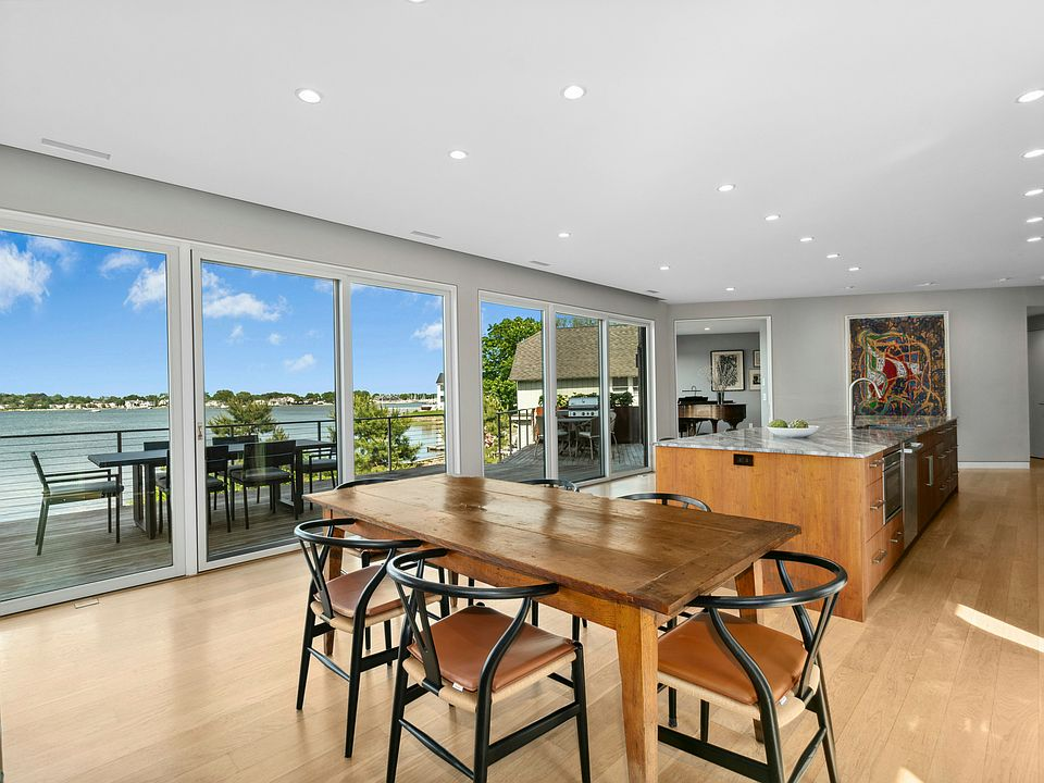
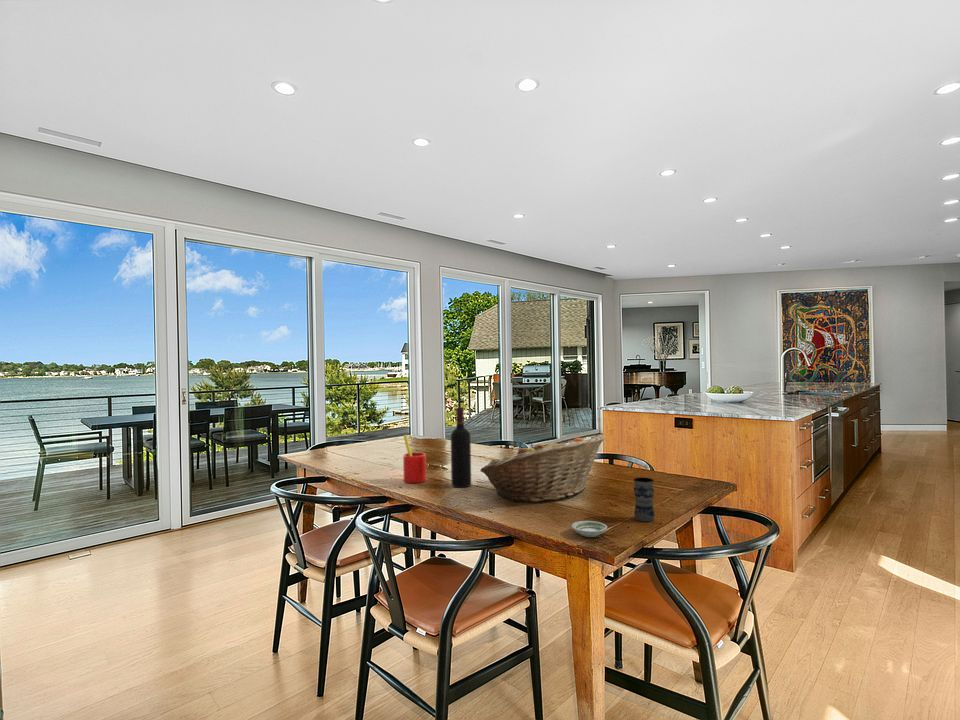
+ jar [633,477,656,522]
+ fruit basket [479,433,606,503]
+ straw [402,434,427,484]
+ wine bottle [450,406,472,488]
+ saucer [571,520,608,538]
